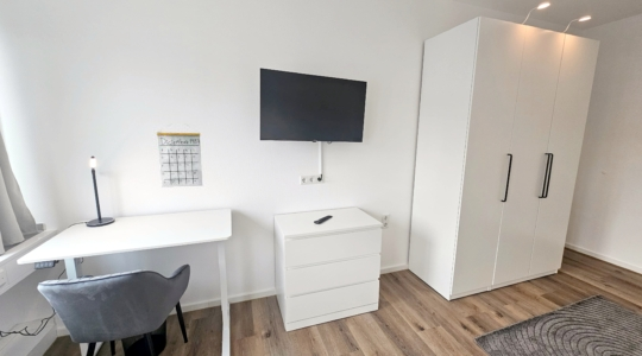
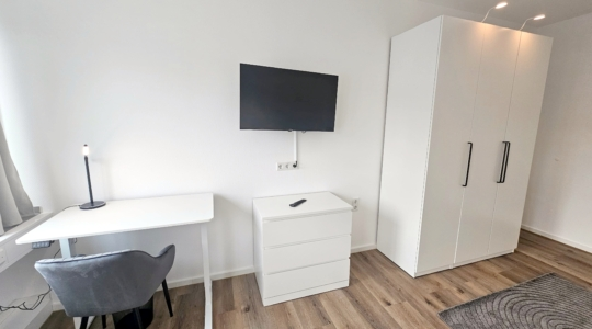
- calendar [156,123,204,189]
